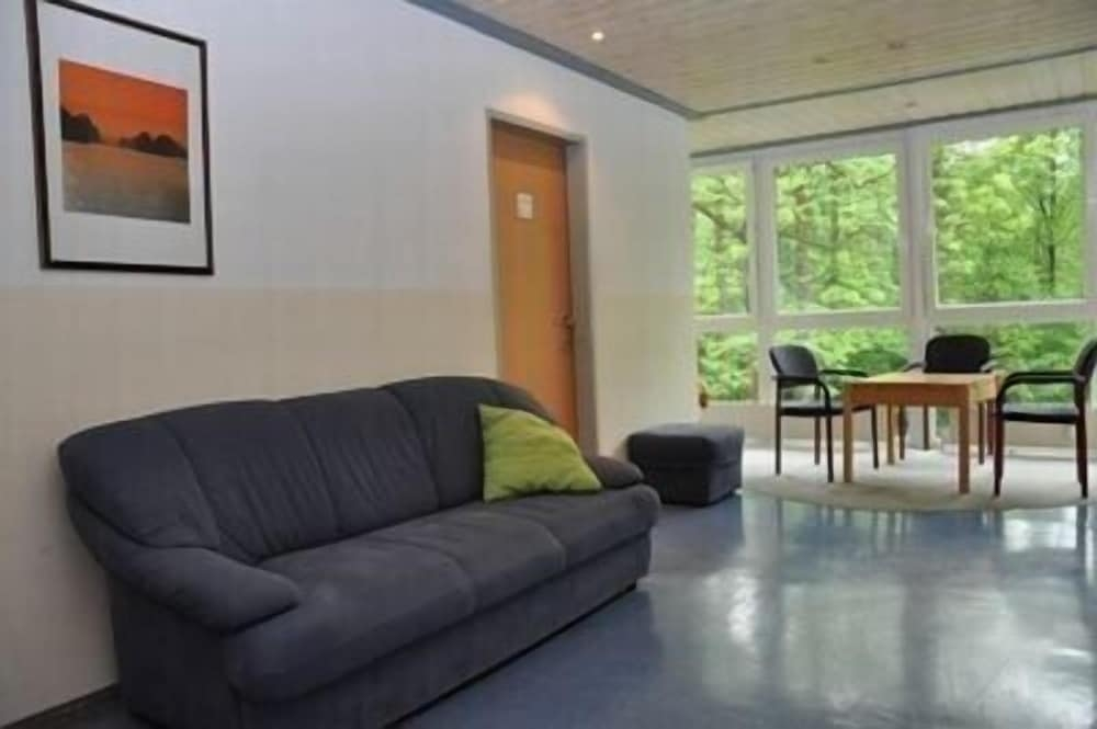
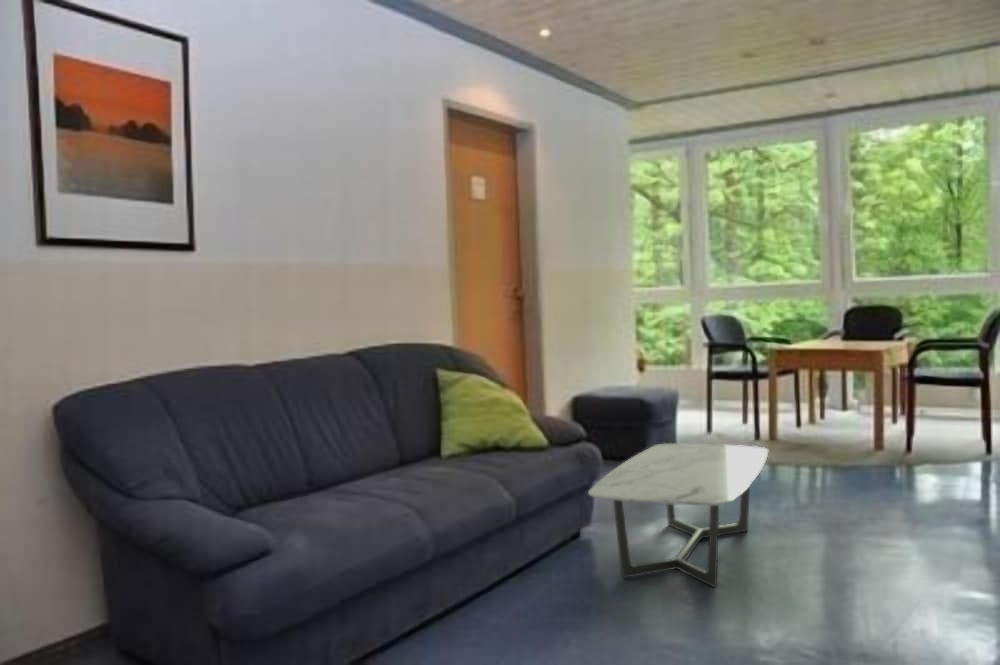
+ coffee table [587,442,769,588]
